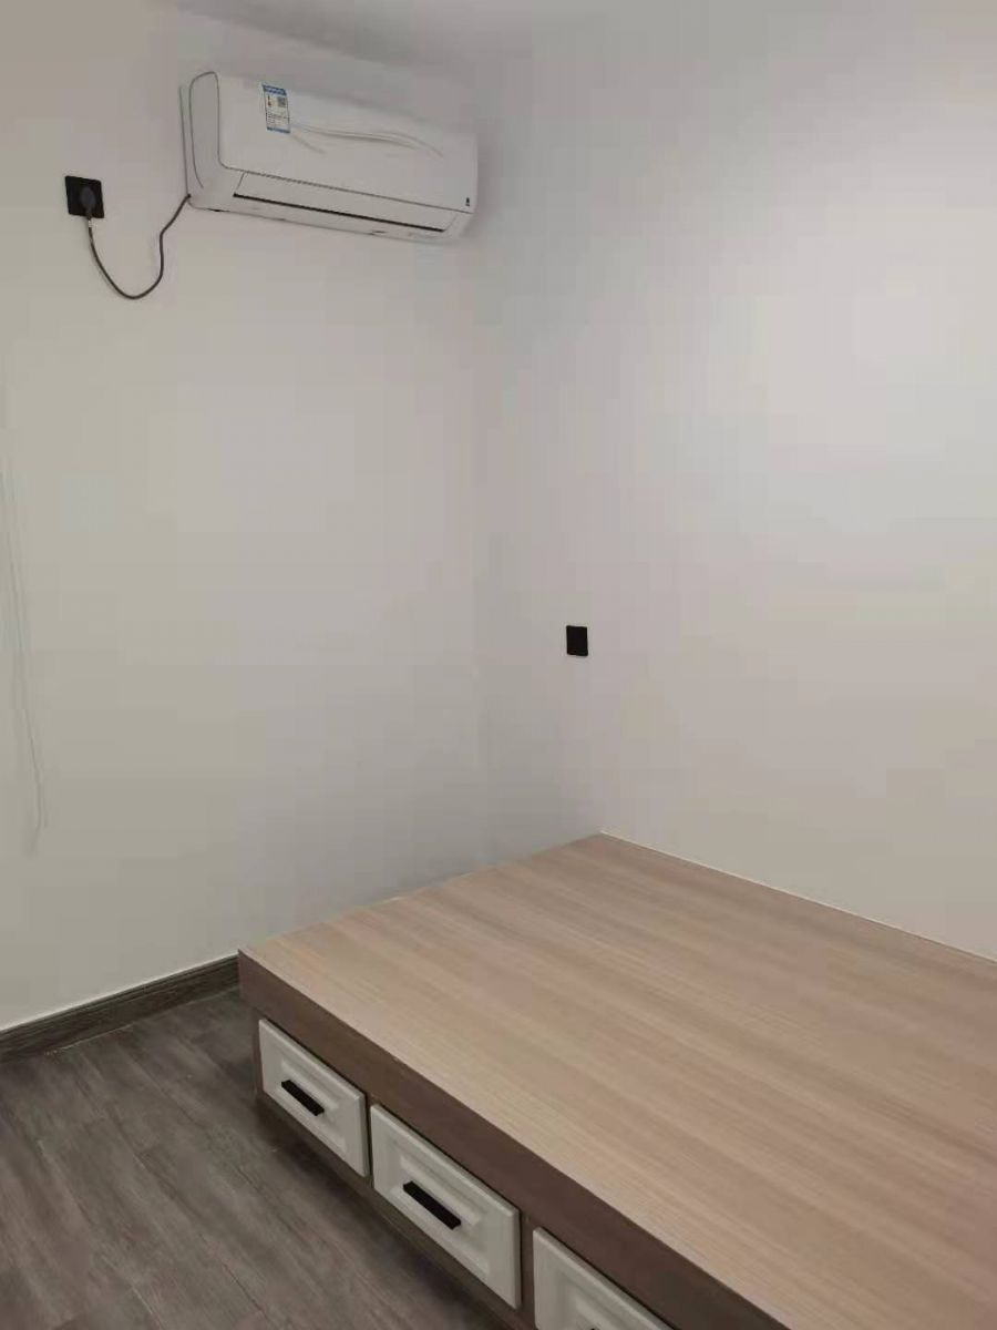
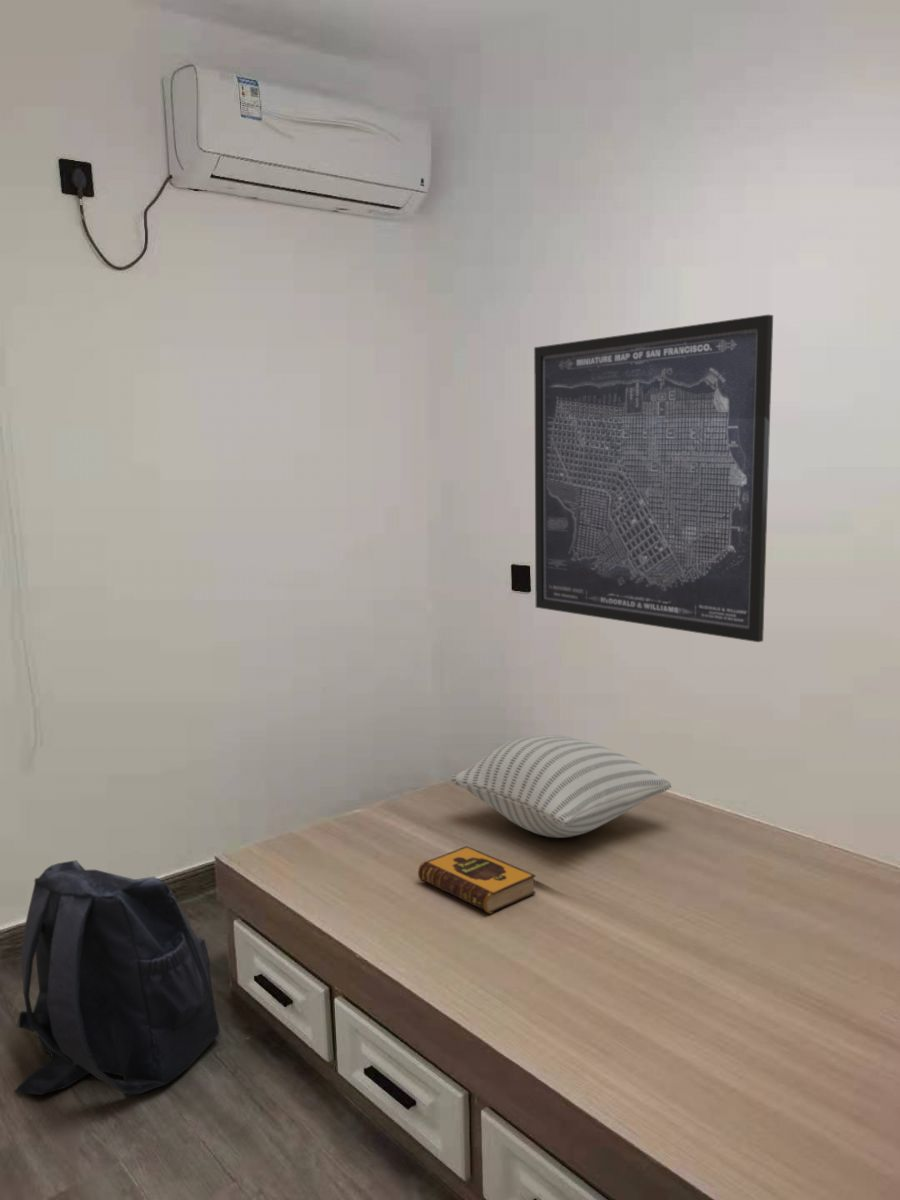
+ backpack [13,859,221,1096]
+ pillow [450,734,672,839]
+ hardback book [417,845,537,914]
+ wall art [533,314,774,643]
